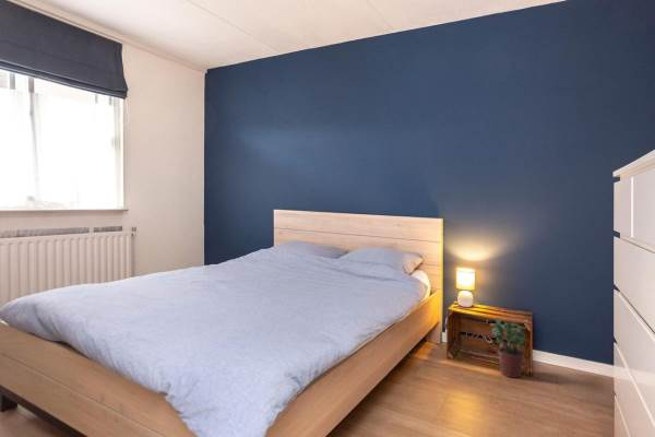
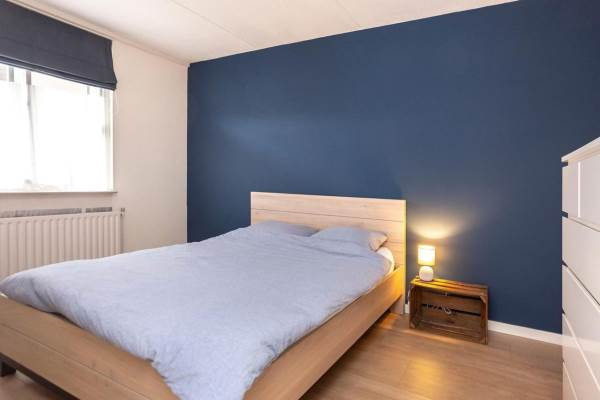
- potted plant [489,318,528,379]
